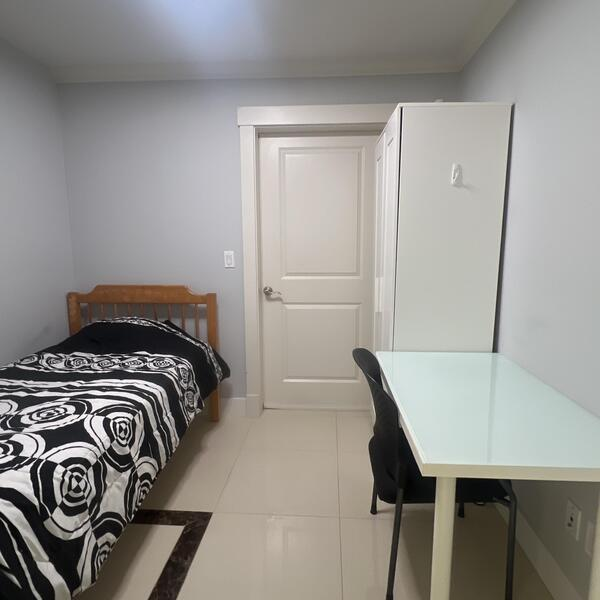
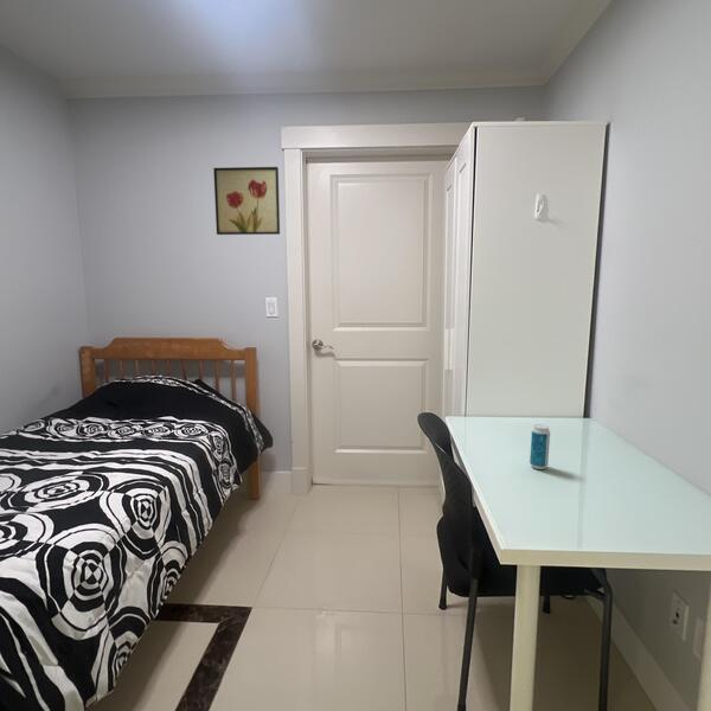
+ wall art [212,166,281,236]
+ beverage can [529,423,551,470]
